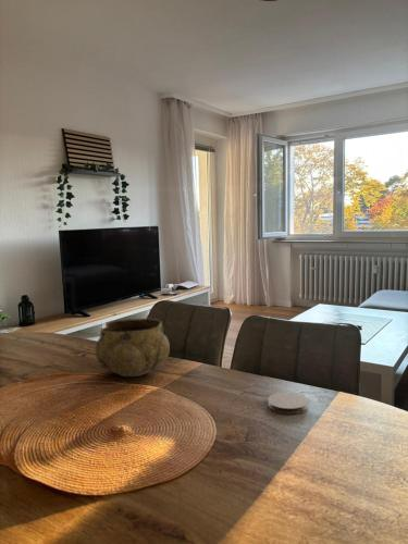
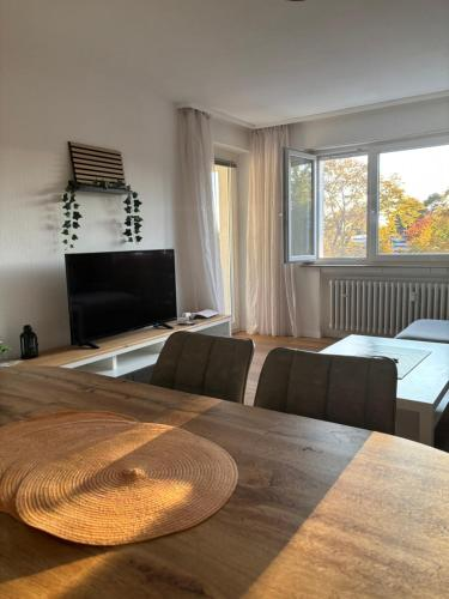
- decorative bowl [95,318,171,378]
- coaster [267,392,309,415]
